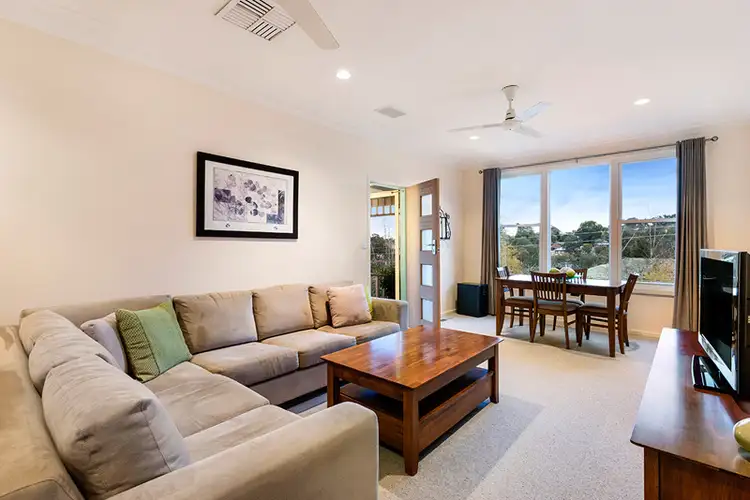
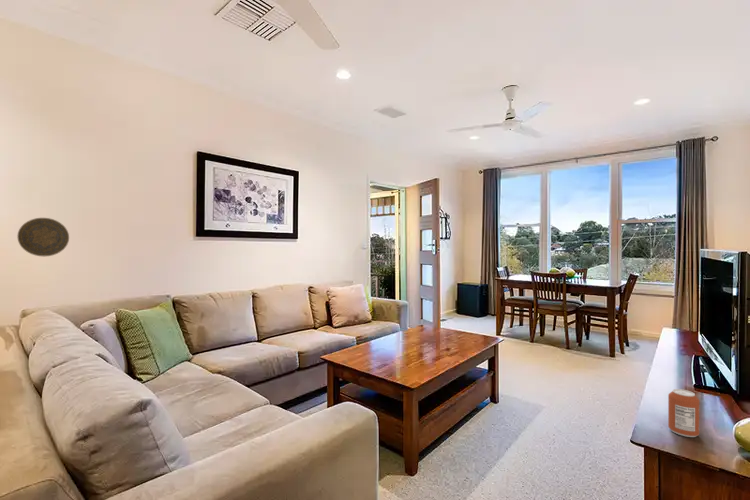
+ can [667,388,700,438]
+ decorative plate [16,217,70,257]
